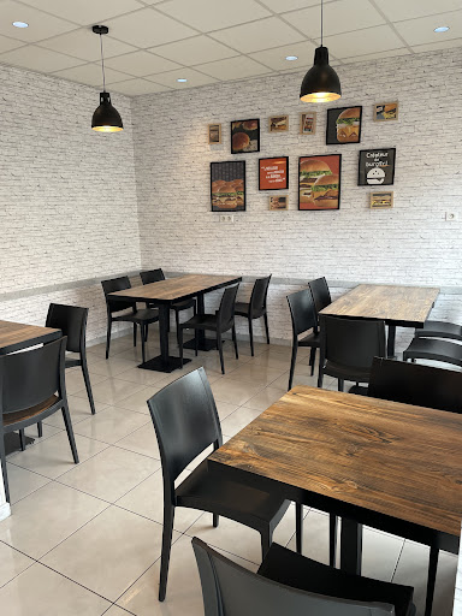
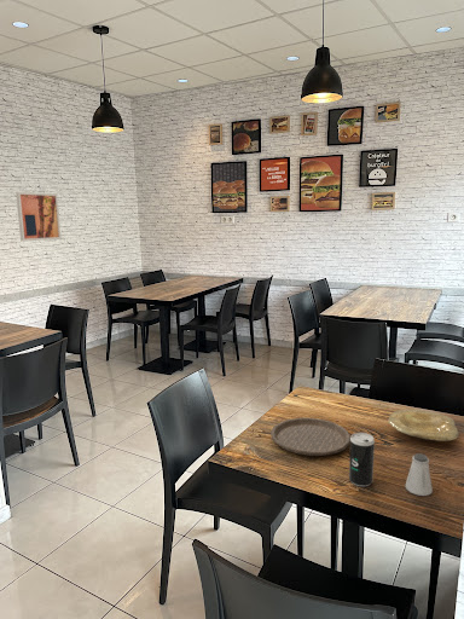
+ wall art [14,191,62,242]
+ saltshaker [404,452,434,497]
+ beverage can [348,432,376,487]
+ plate [269,417,352,457]
+ plate [388,409,459,442]
